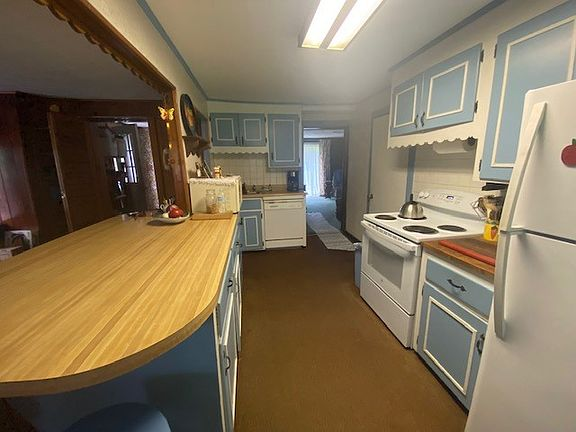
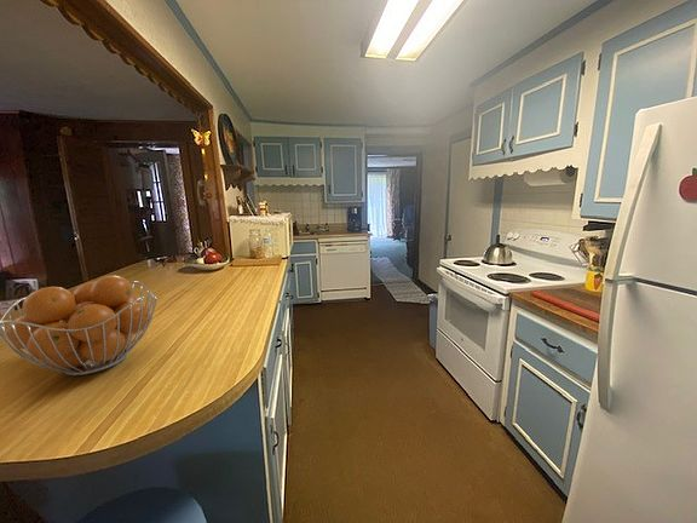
+ fruit basket [0,275,157,377]
